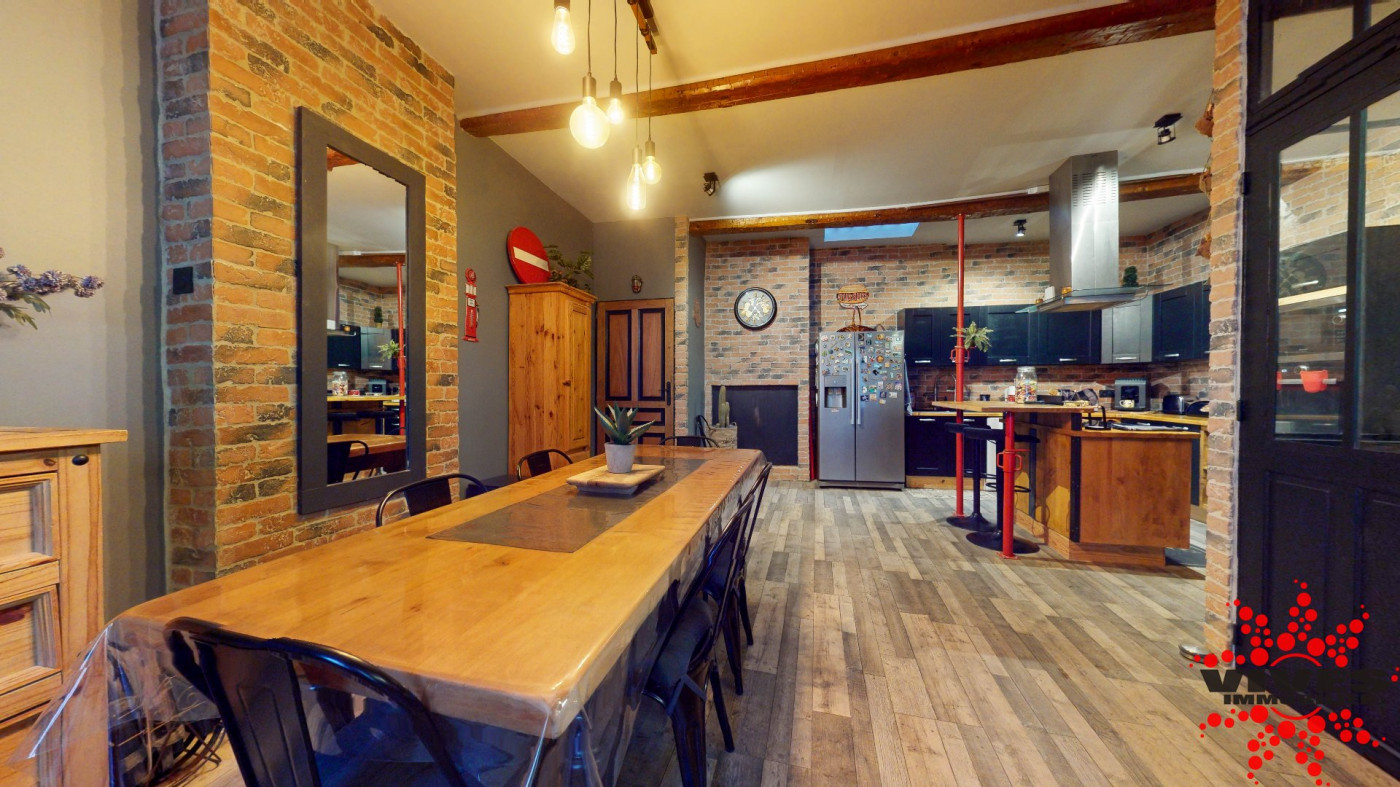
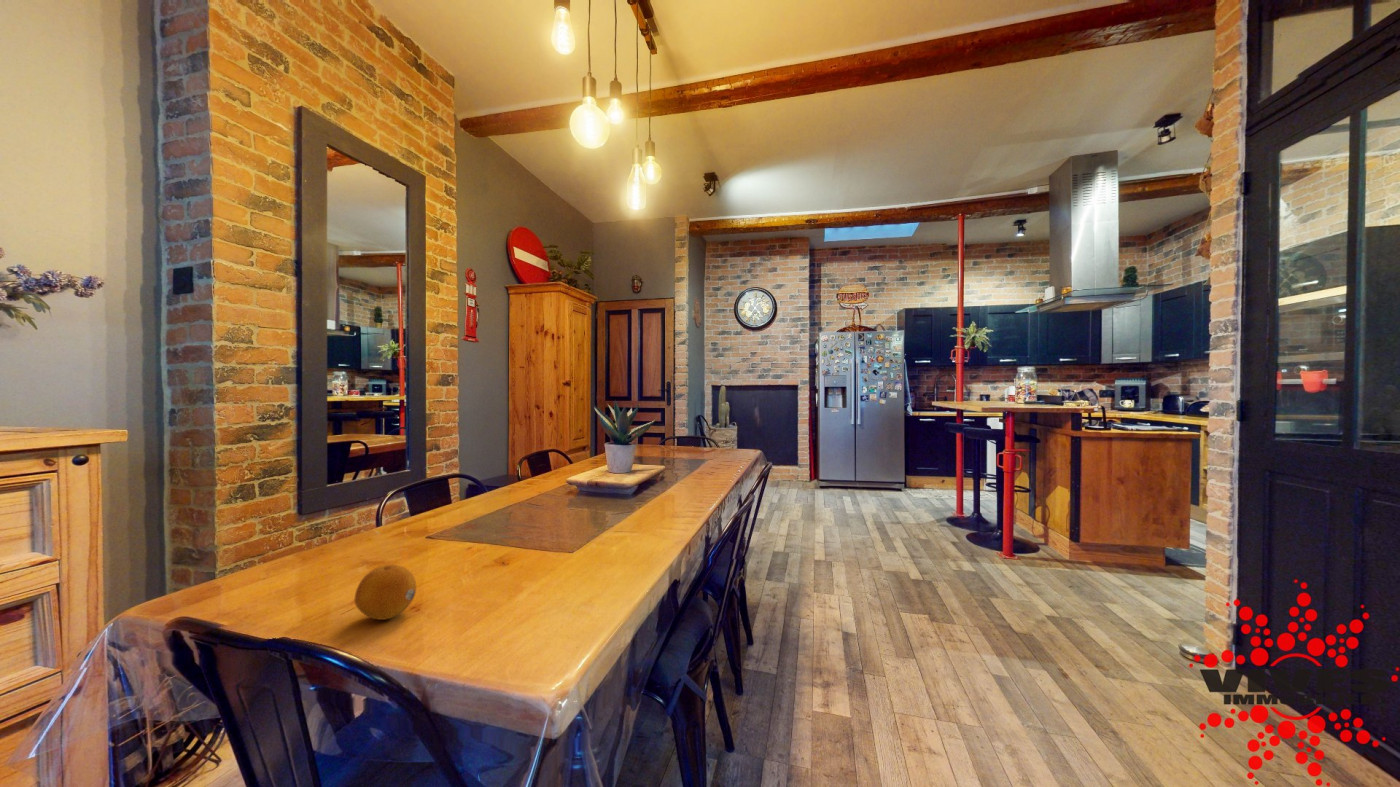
+ fruit [354,564,417,621]
